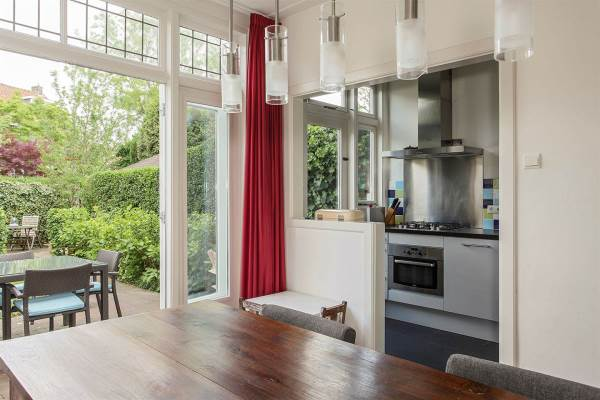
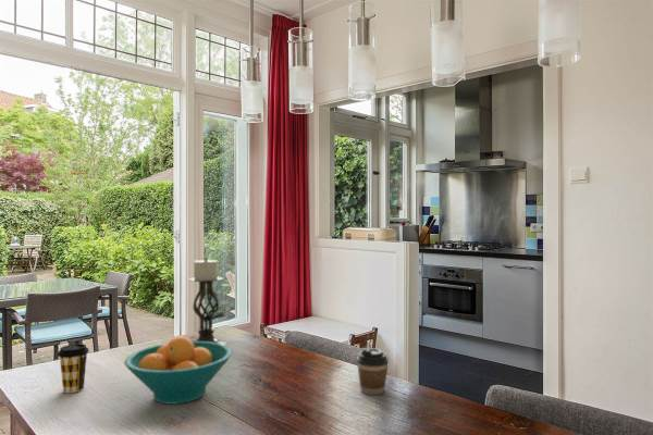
+ coffee cup [57,343,90,394]
+ coffee cup [356,347,390,396]
+ candle holder [187,256,227,346]
+ fruit bowl [123,335,233,406]
